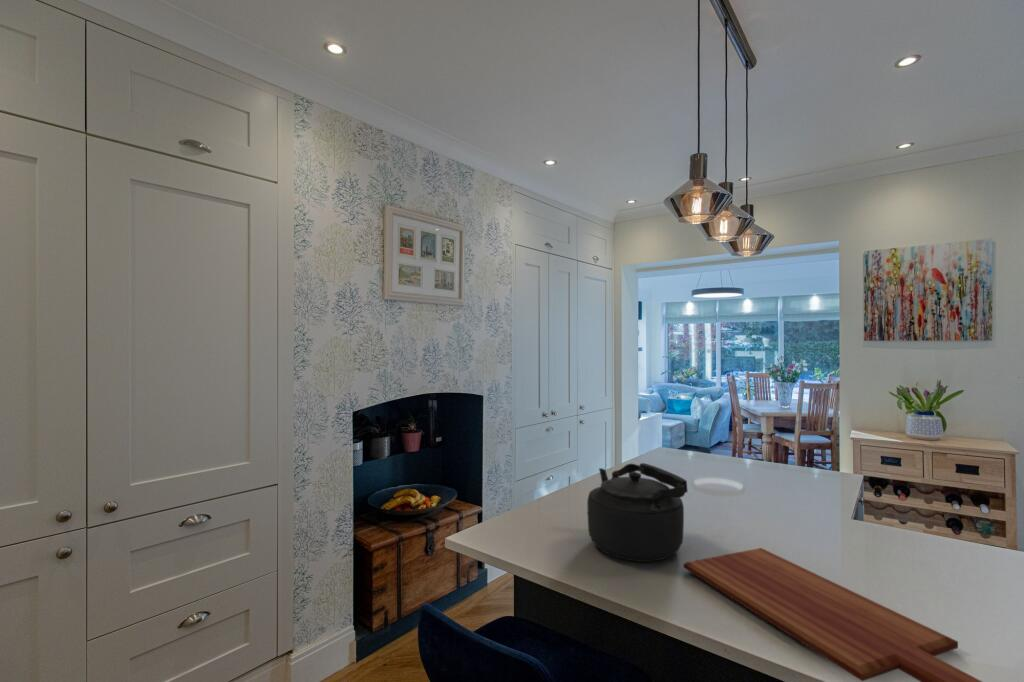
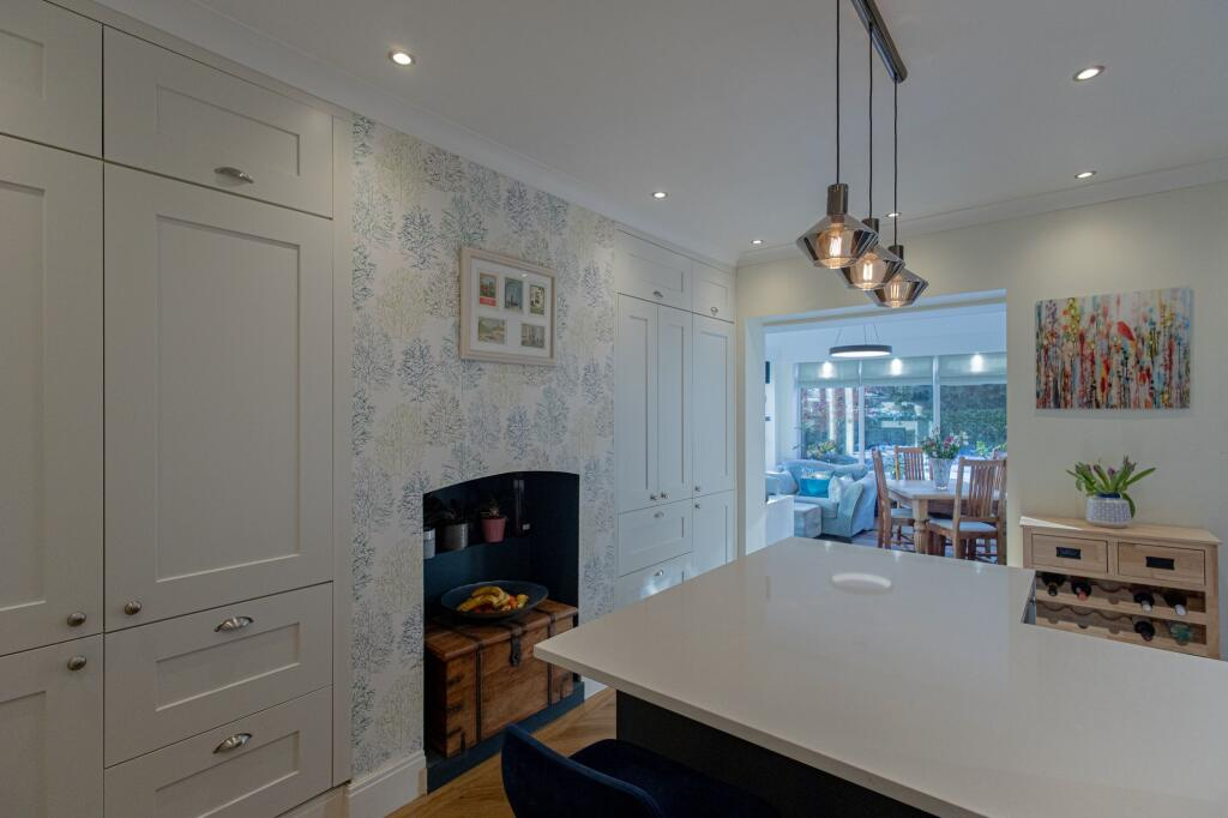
- cutting board [683,547,983,682]
- kettle [586,462,689,563]
